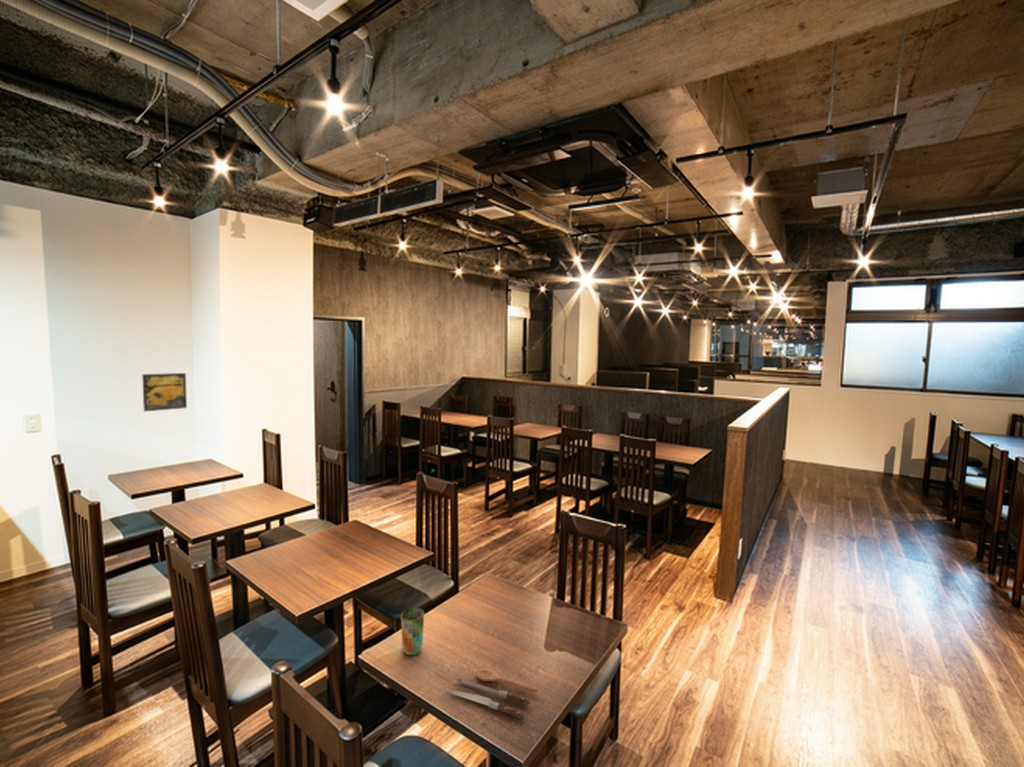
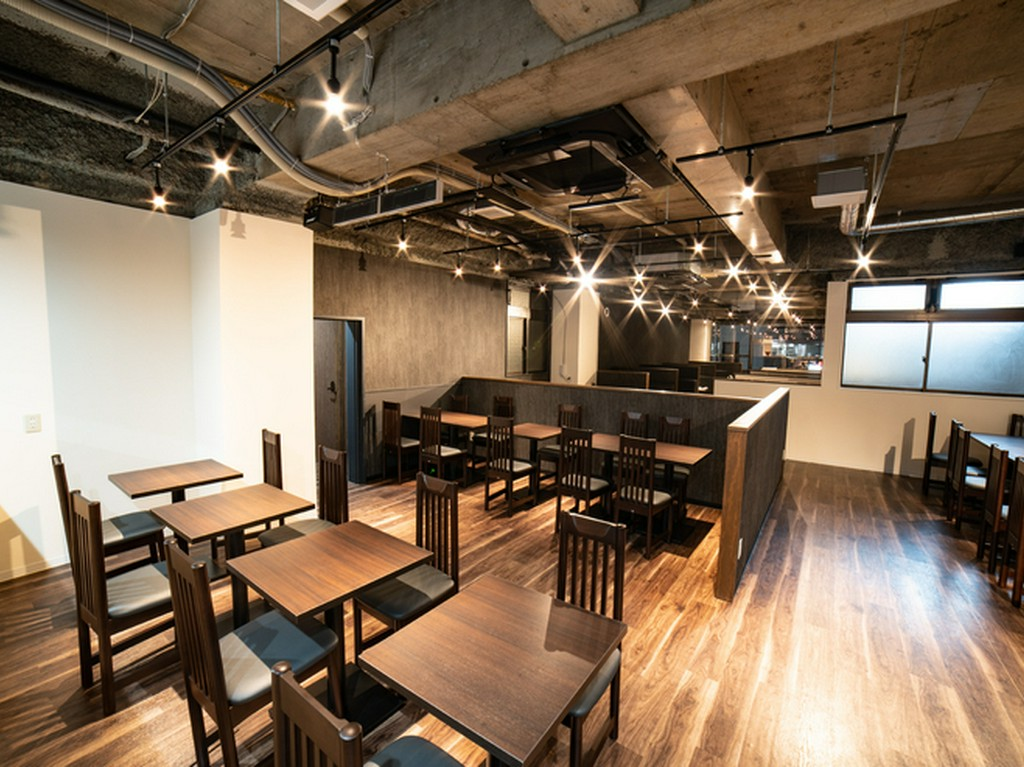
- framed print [141,372,188,412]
- spoon [443,667,539,719]
- cup [400,607,425,656]
